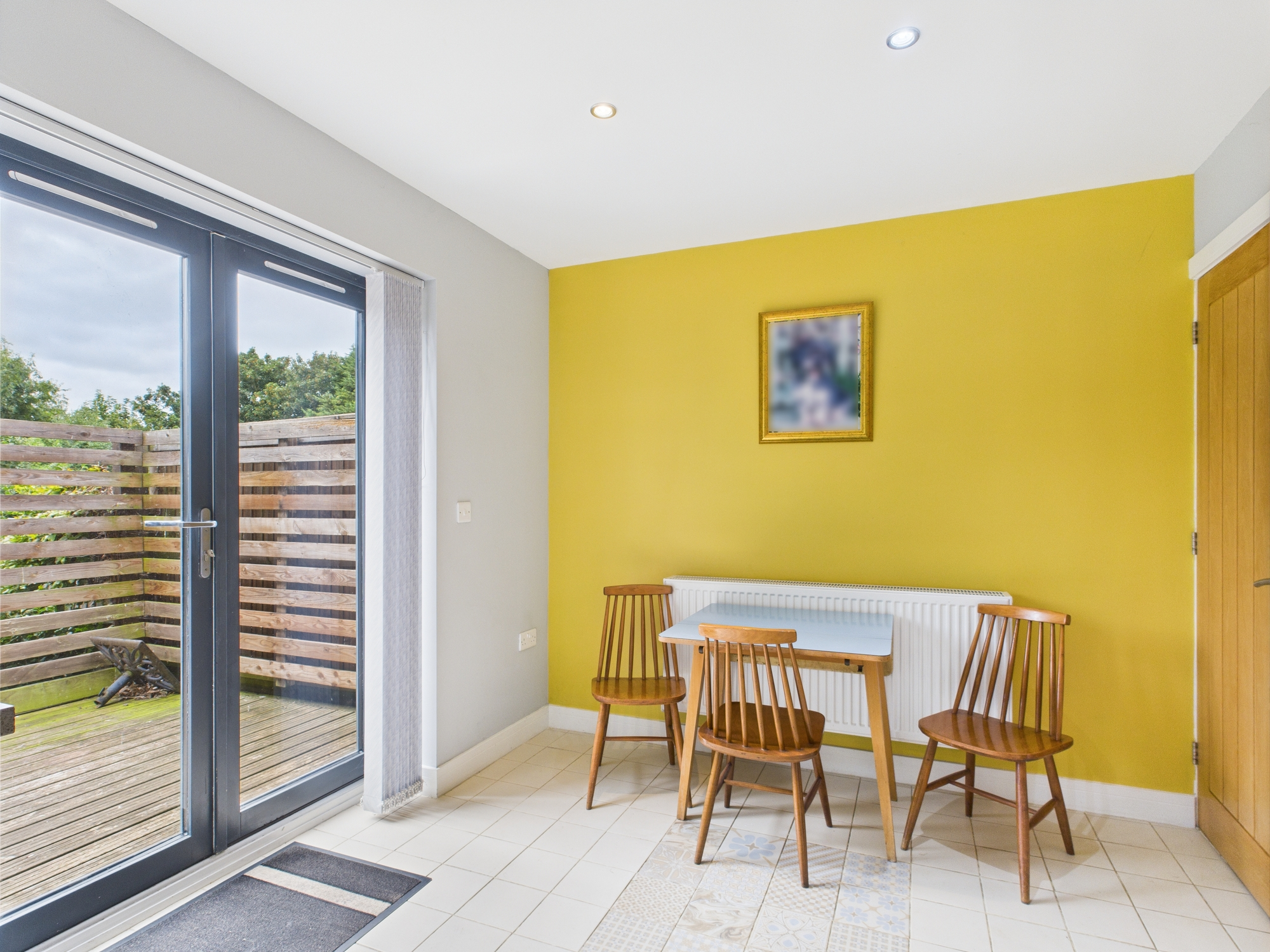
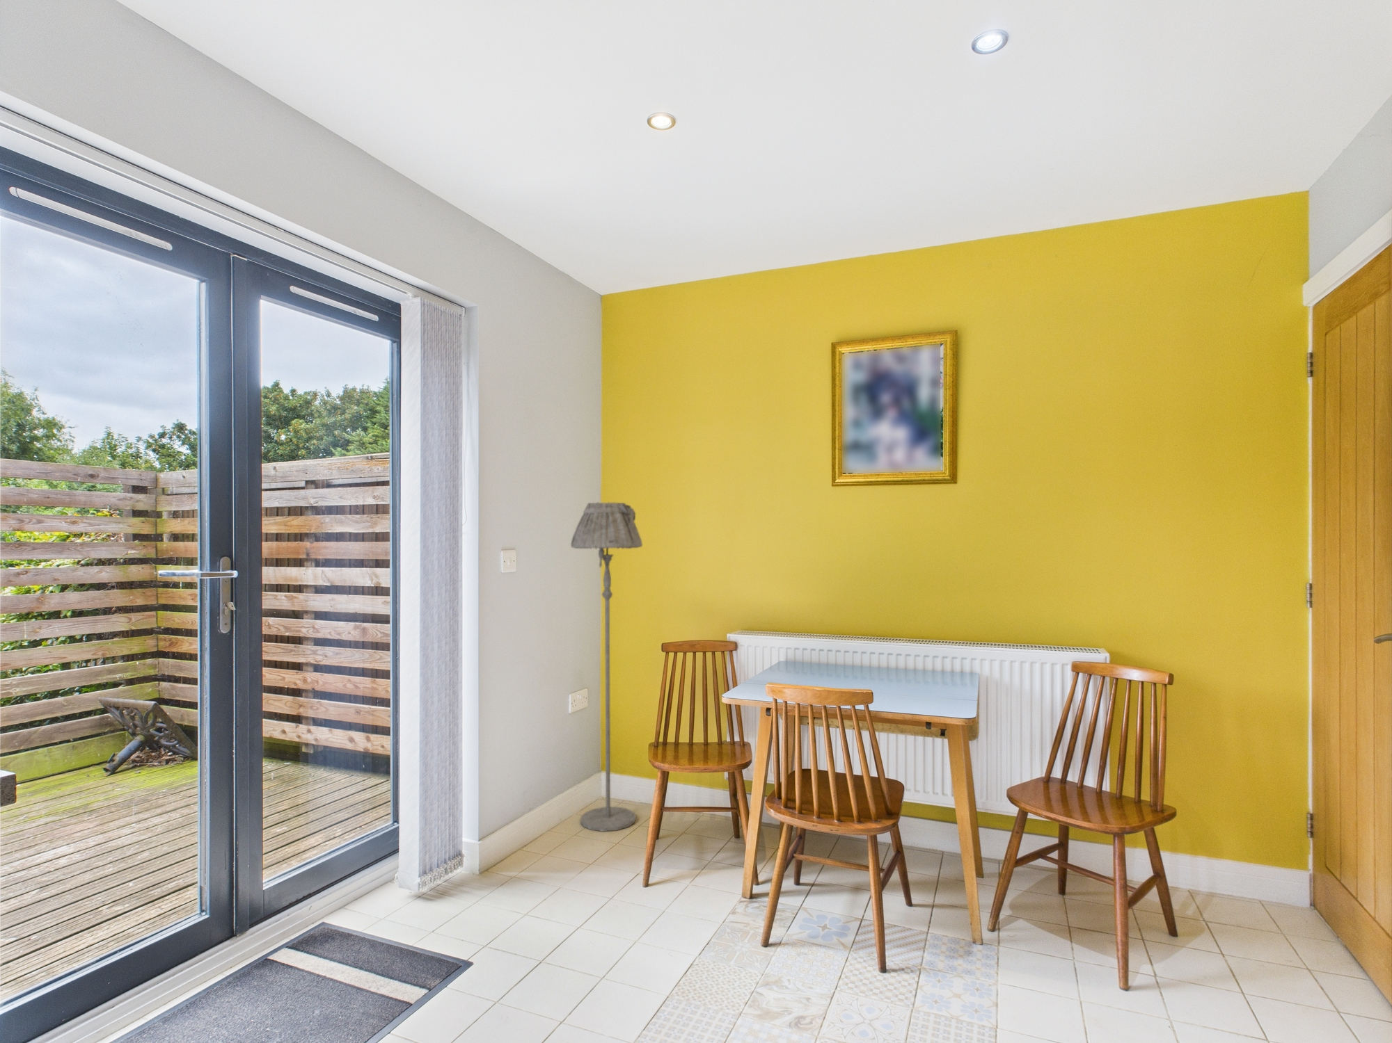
+ floor lamp [570,502,643,833]
